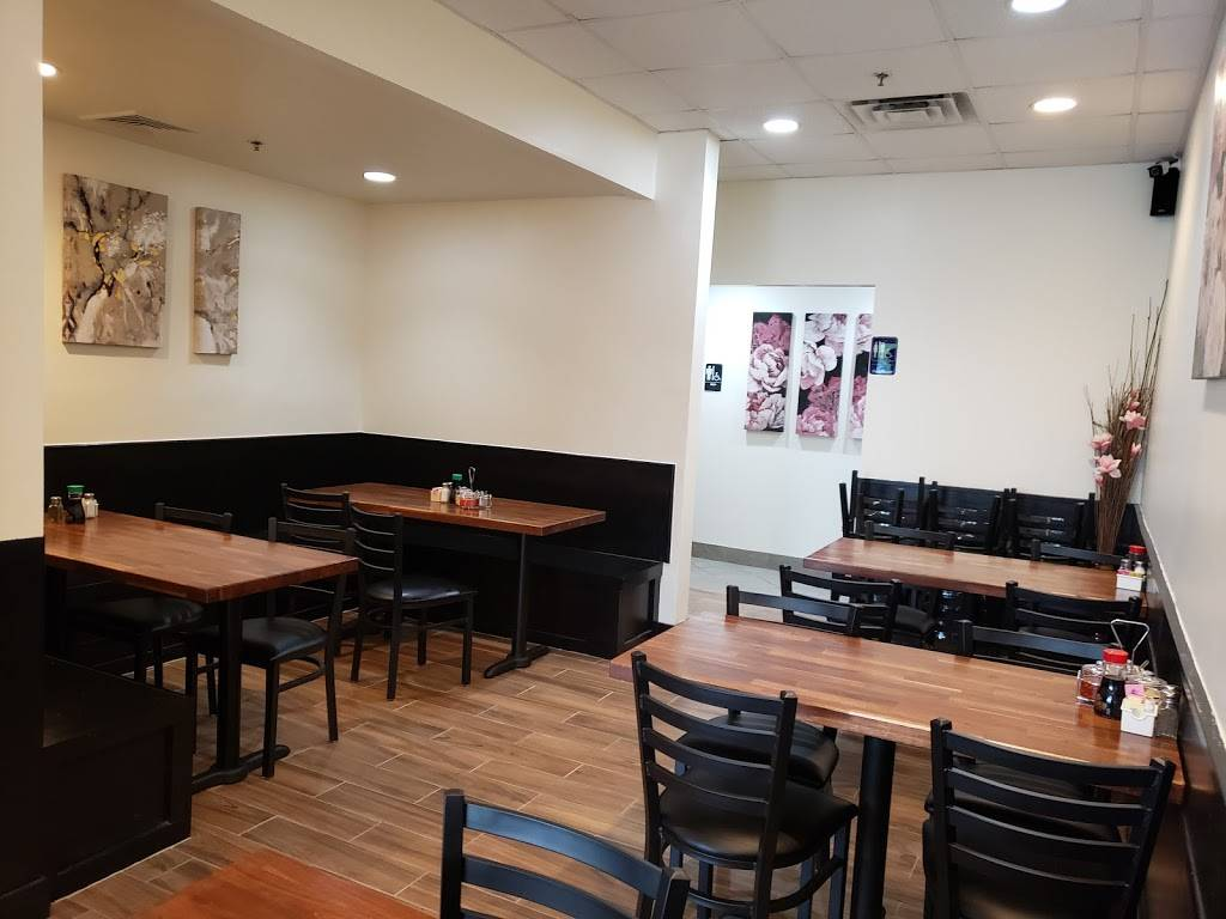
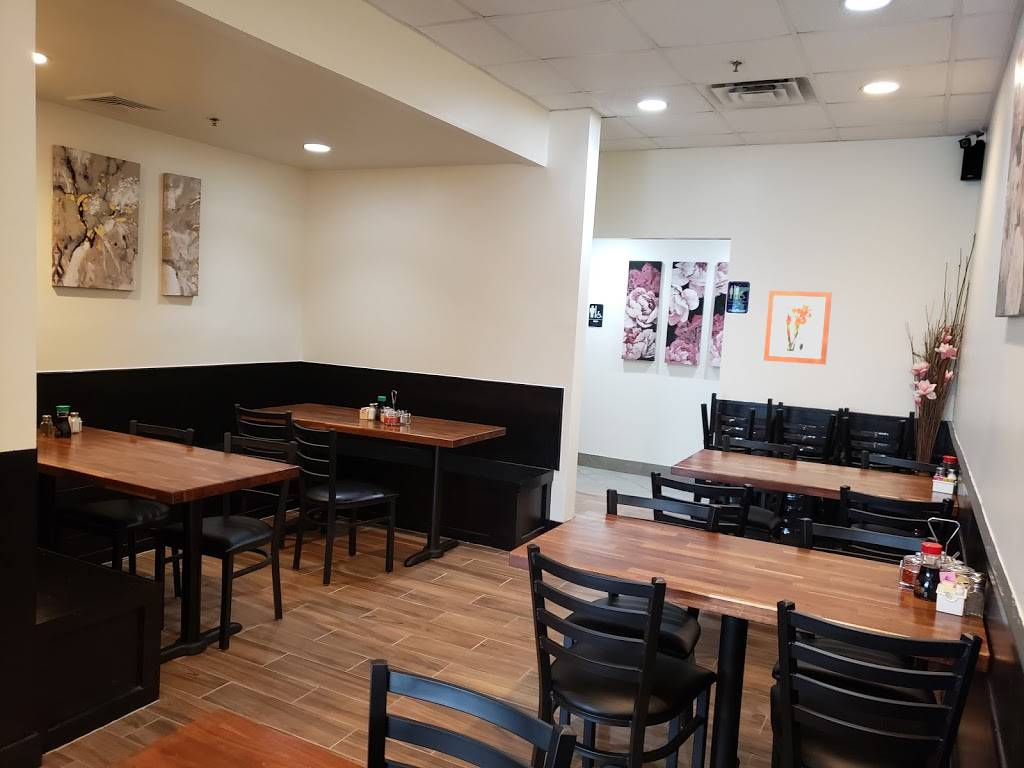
+ wall art [763,290,833,366]
